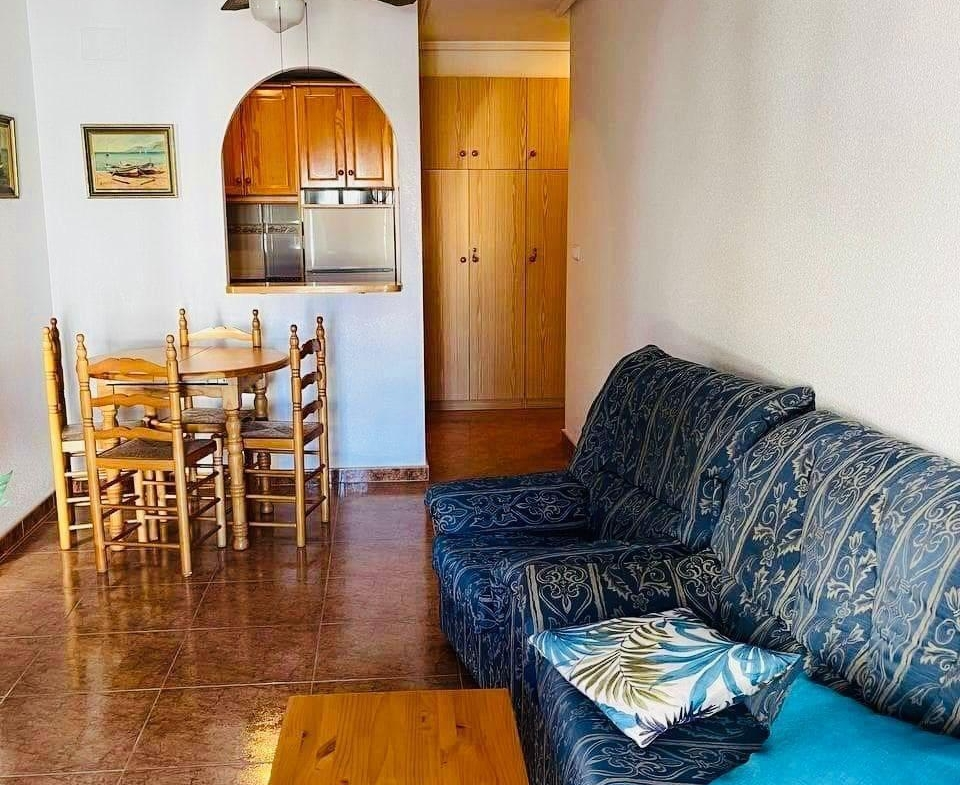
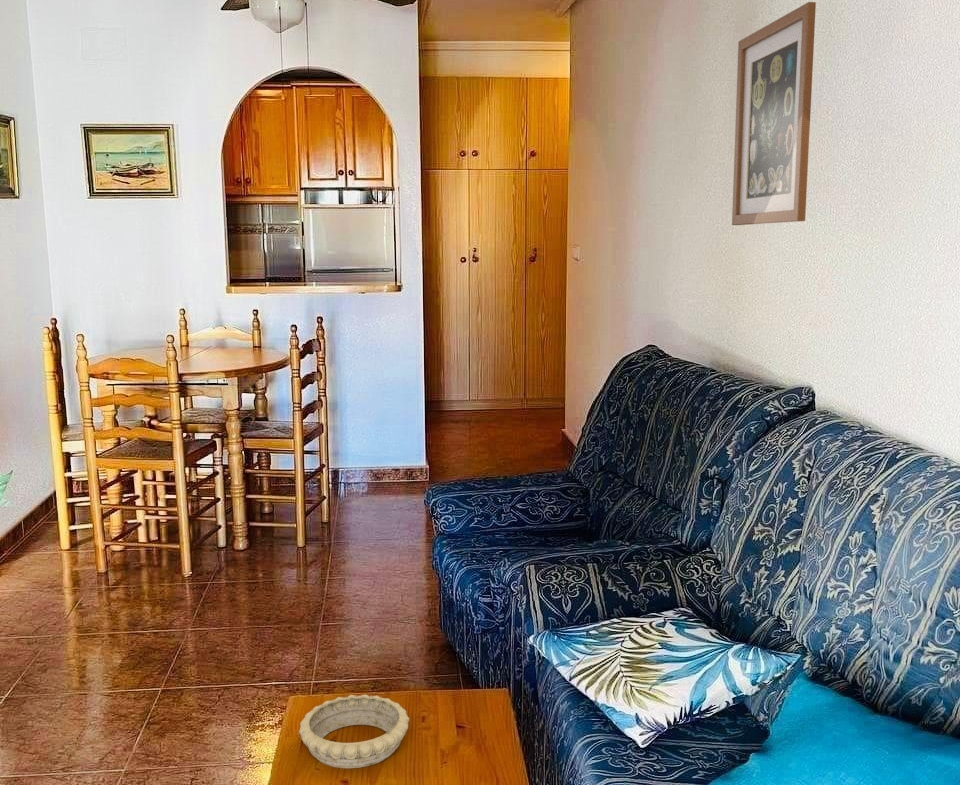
+ wall art [731,1,817,226]
+ decorative bowl [298,693,410,769]
